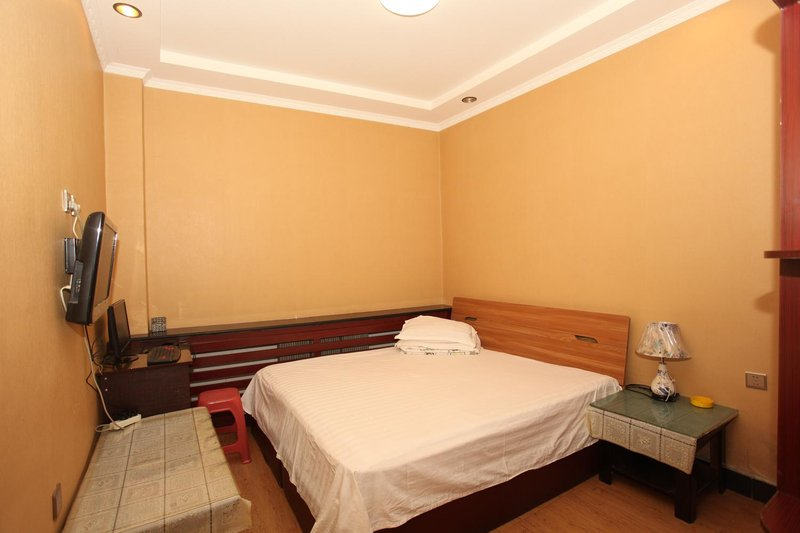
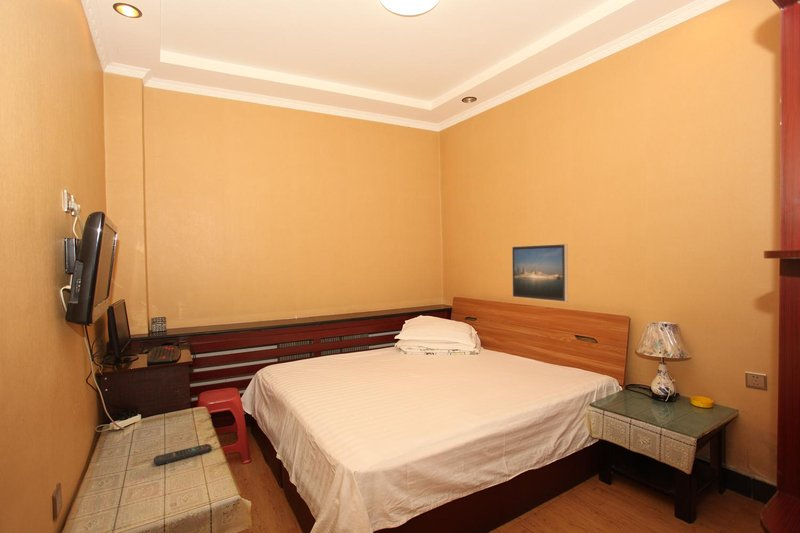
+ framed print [511,243,569,303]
+ remote control [153,443,212,466]
